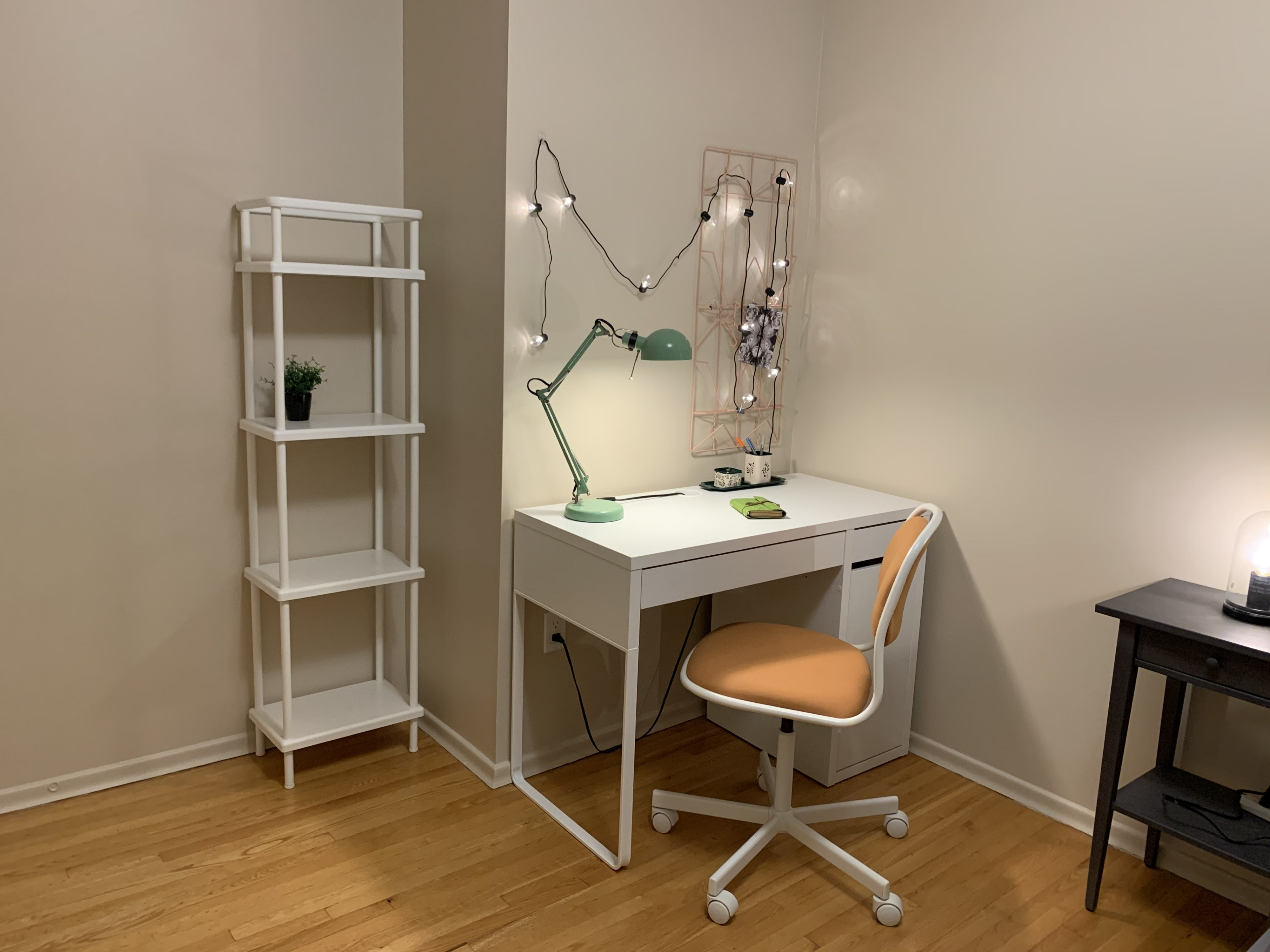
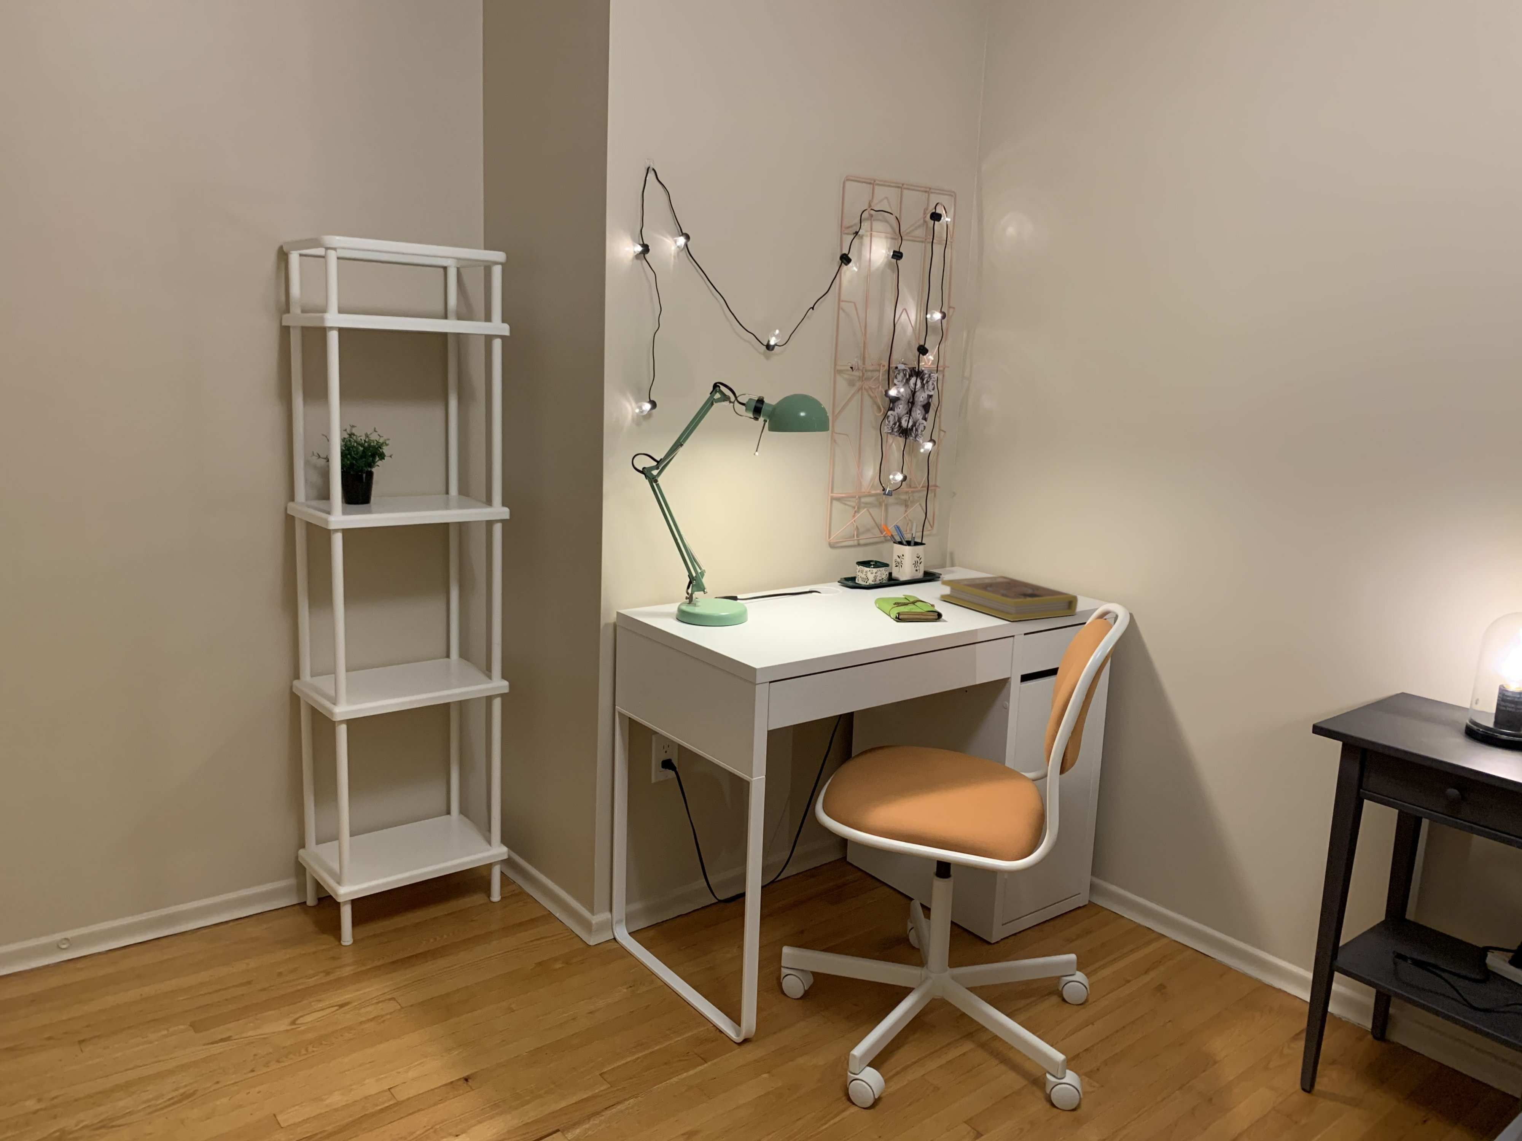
+ book [940,575,1079,622]
